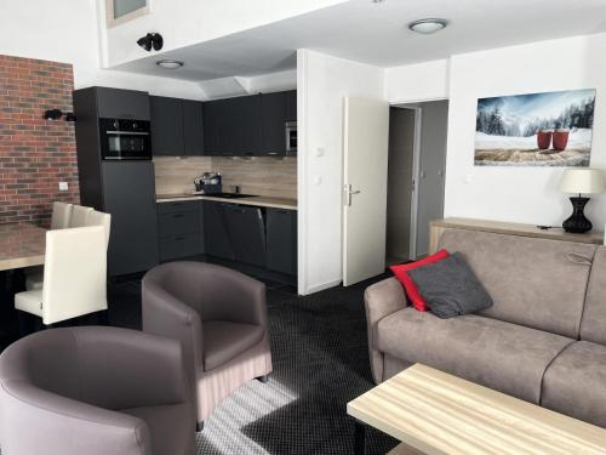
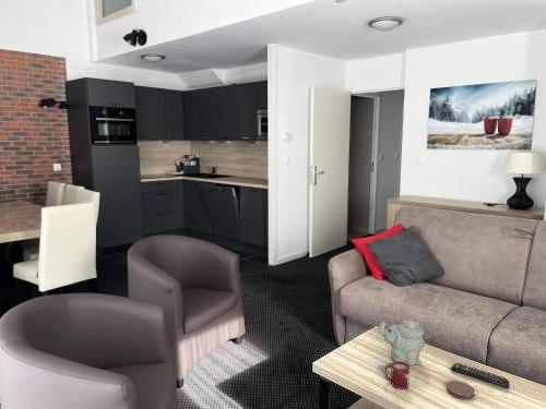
+ cup [382,361,411,390]
+ coaster [446,380,476,400]
+ remote control [449,362,511,389]
+ teapot [378,320,426,366]
